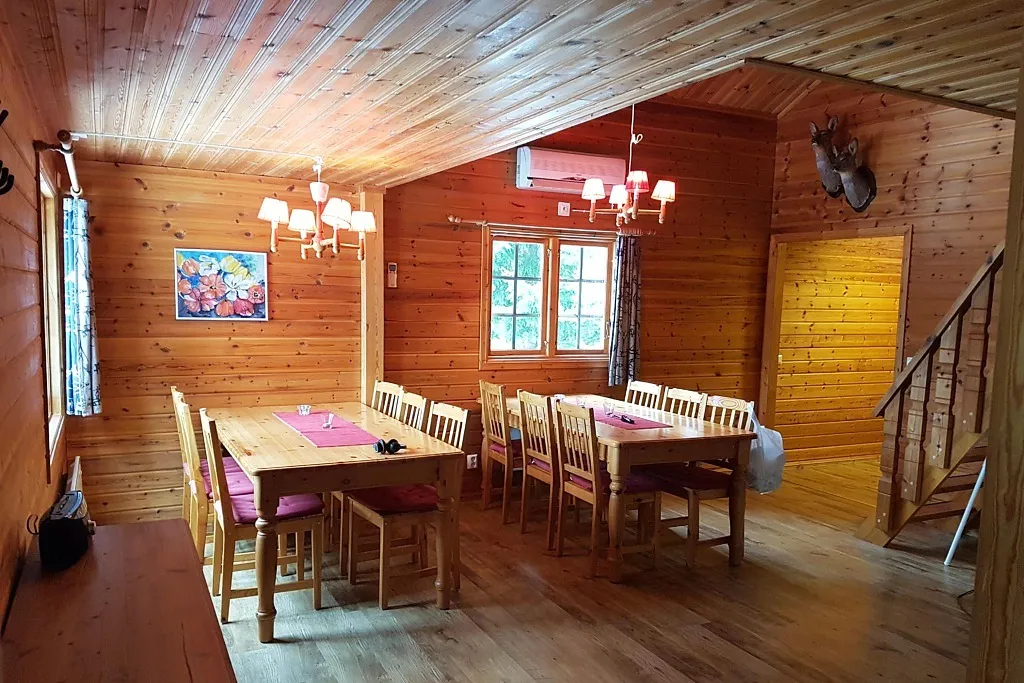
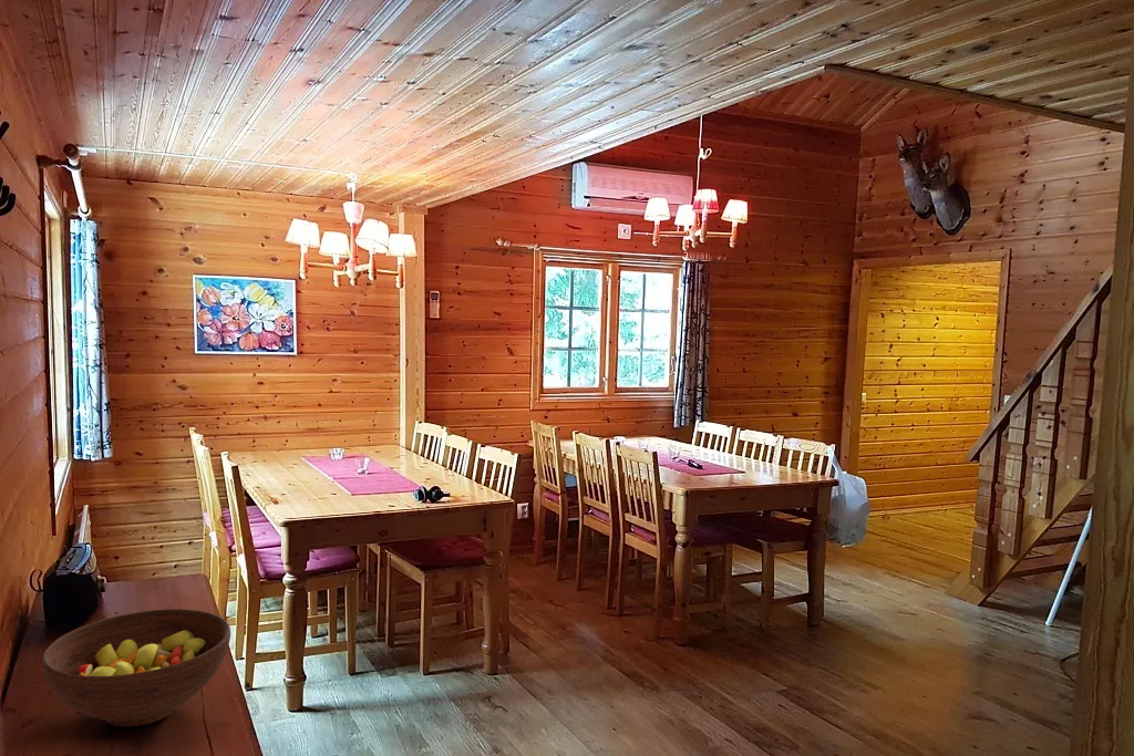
+ fruit bowl [41,608,231,728]
